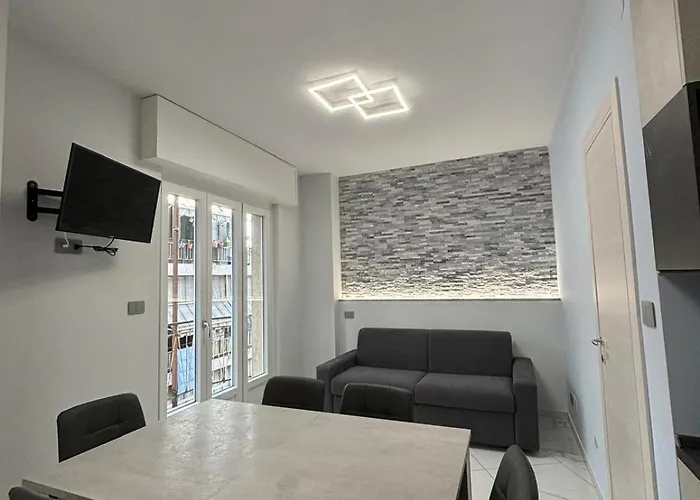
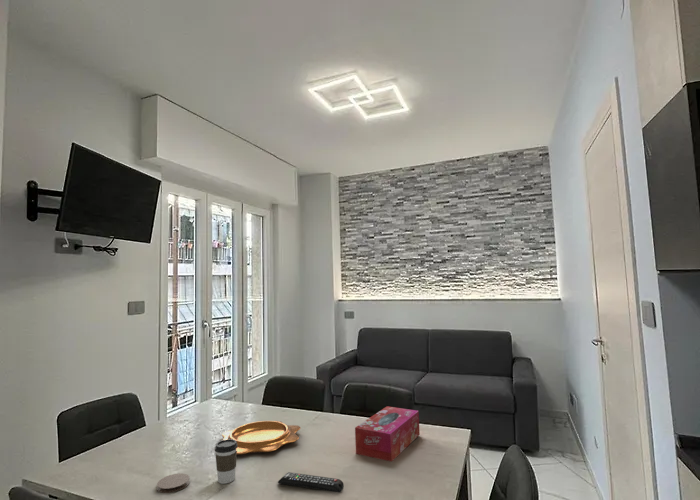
+ tissue box [354,405,421,462]
+ remote control [277,471,345,493]
+ coffee cup [214,439,238,485]
+ decorative bowl [220,420,302,455]
+ coaster [156,473,191,494]
